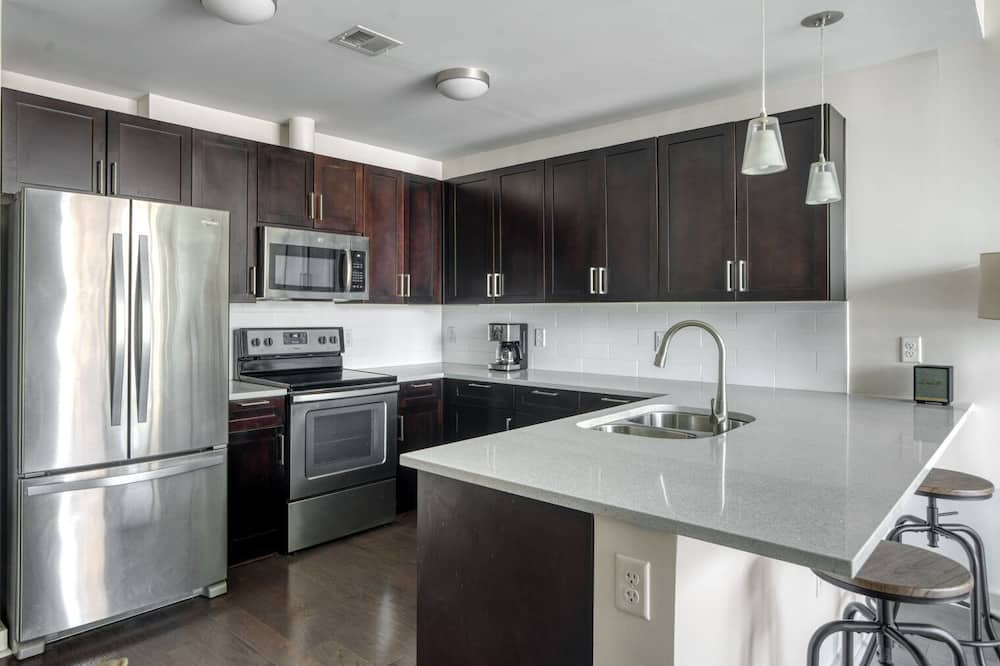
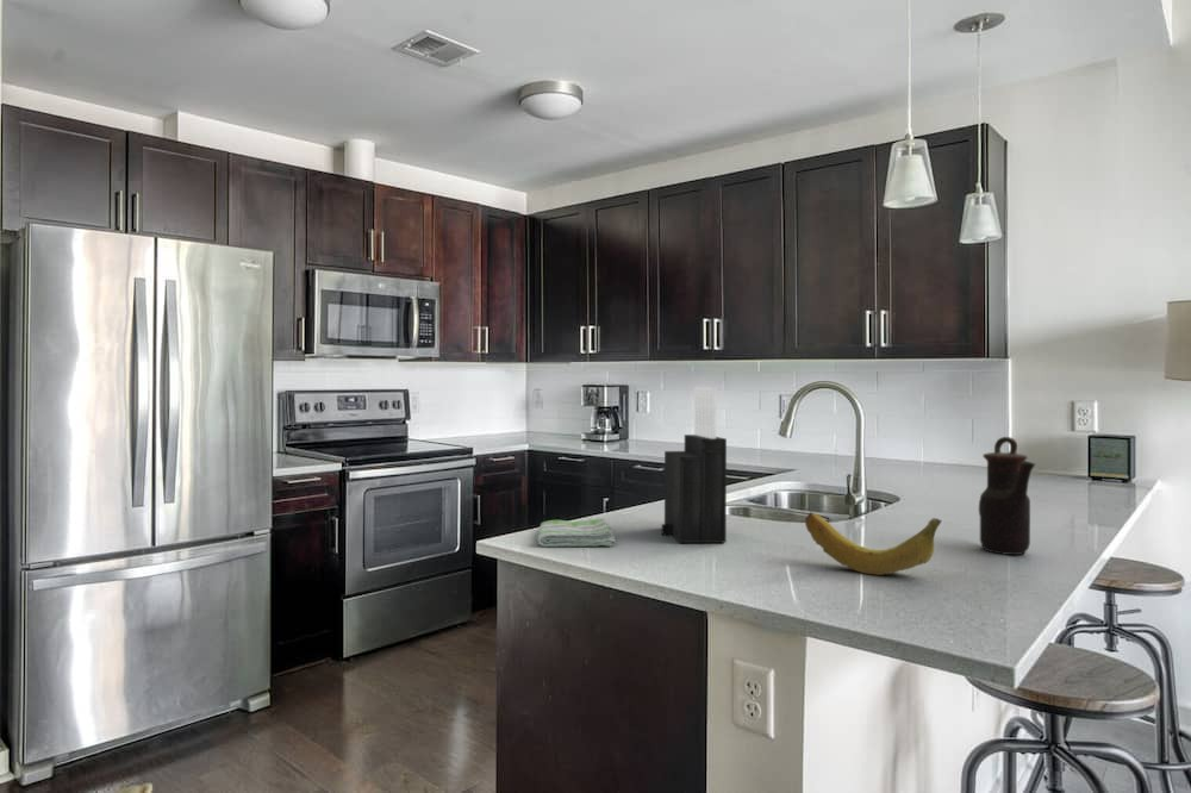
+ dish towel [536,518,617,548]
+ fruit [804,511,943,576]
+ teapot [978,436,1036,556]
+ knife block [661,386,728,544]
